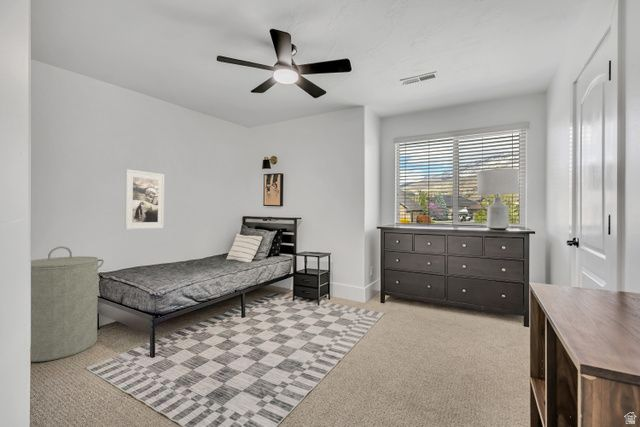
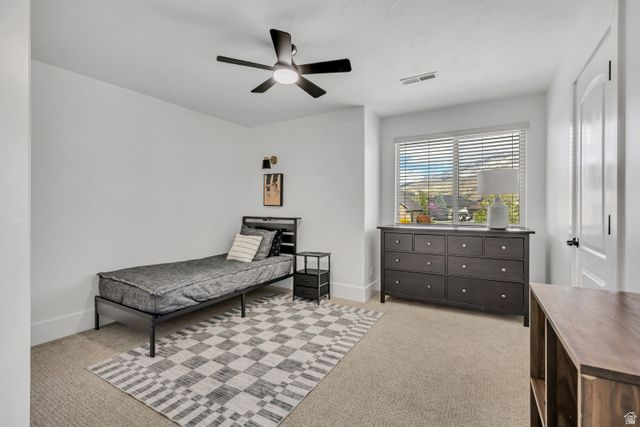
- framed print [124,168,165,230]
- laundry hamper [30,245,105,363]
